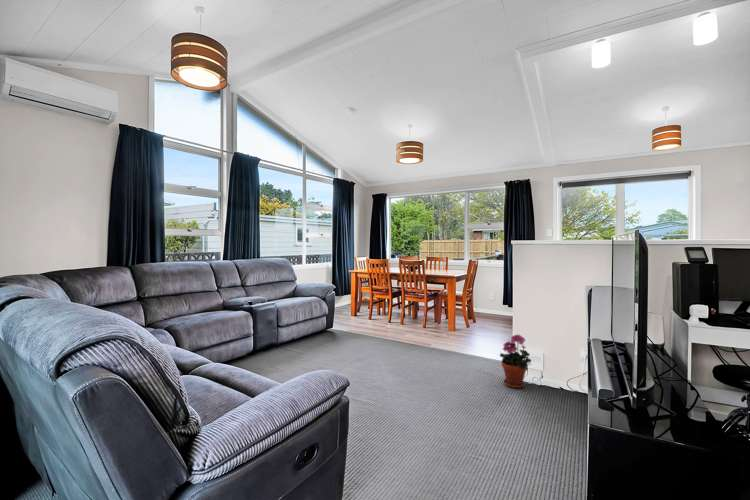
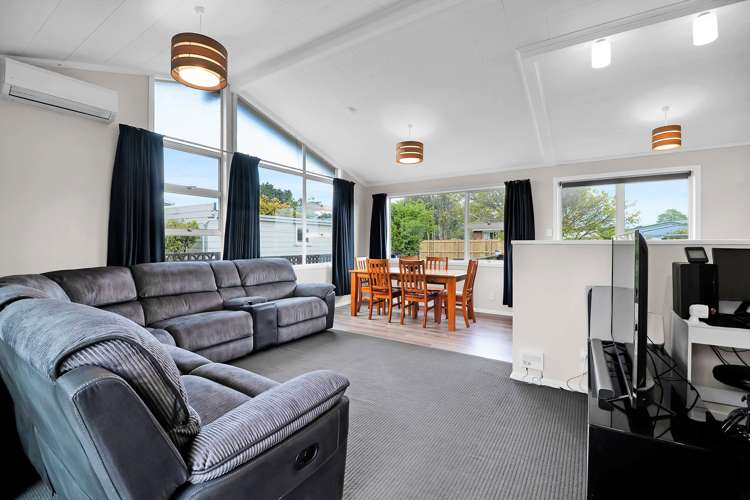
- potted plant [499,333,532,389]
